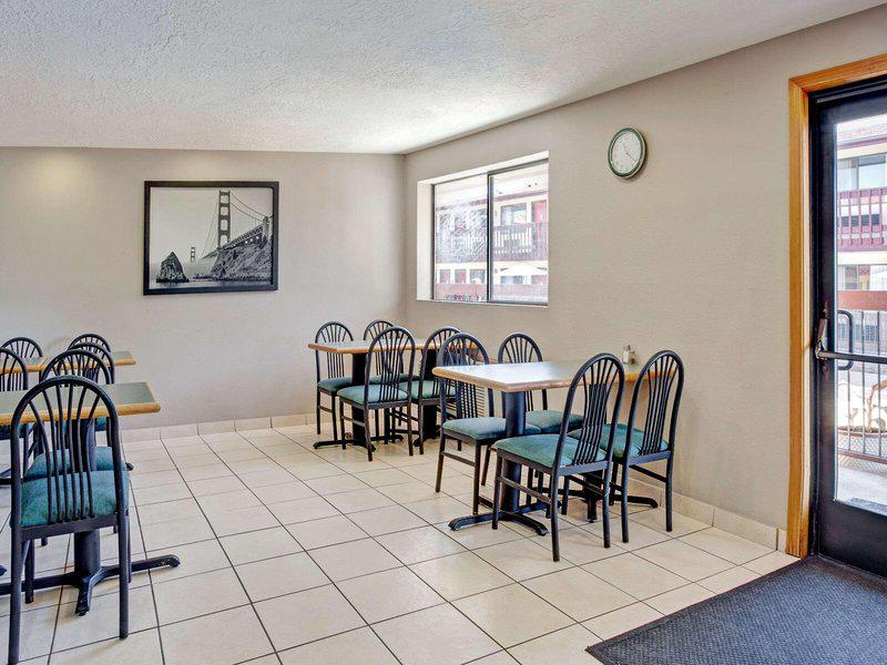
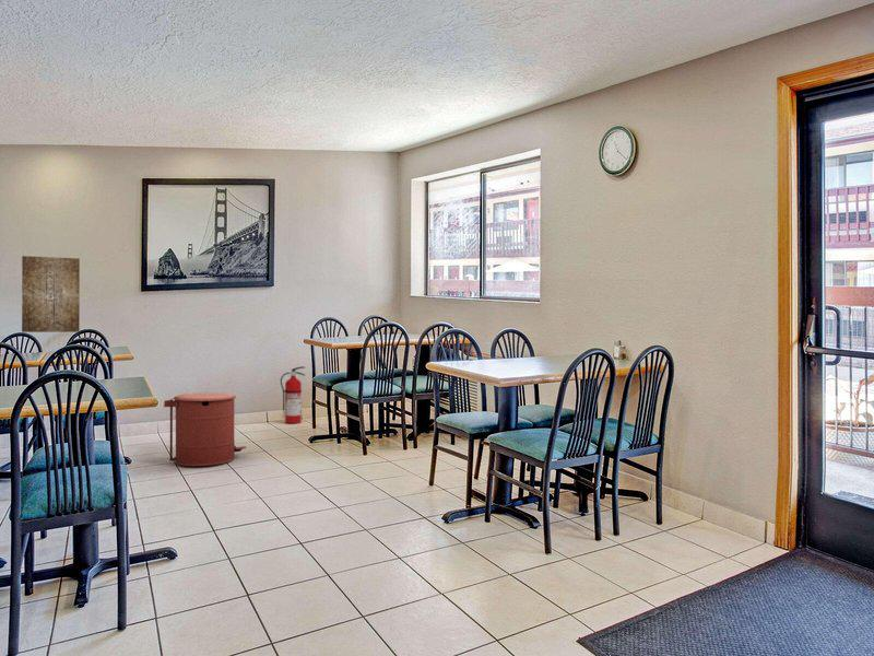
+ wall art [21,255,81,333]
+ fire extinguisher [280,365,306,424]
+ trash can [163,391,247,467]
